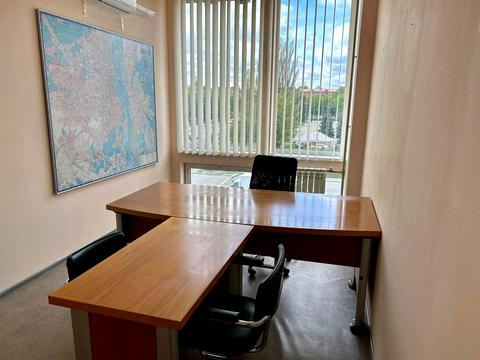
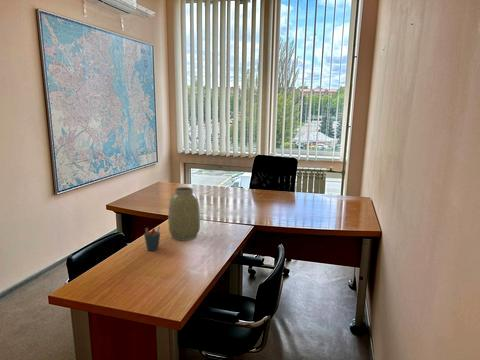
+ vase [167,186,201,241]
+ pen holder [143,225,161,252]
